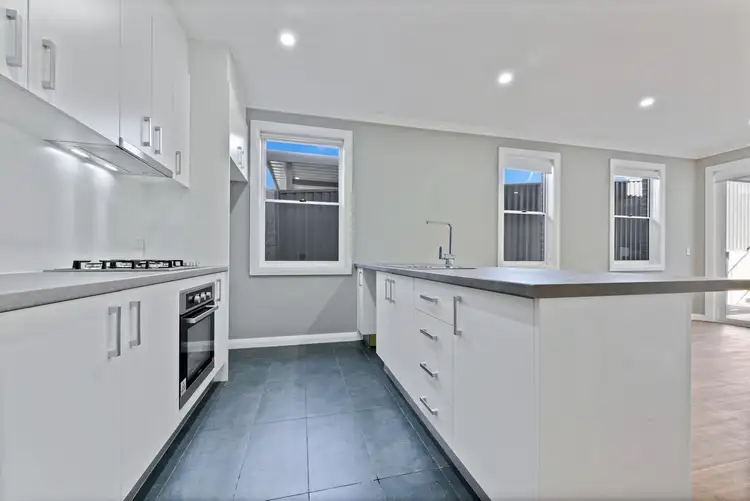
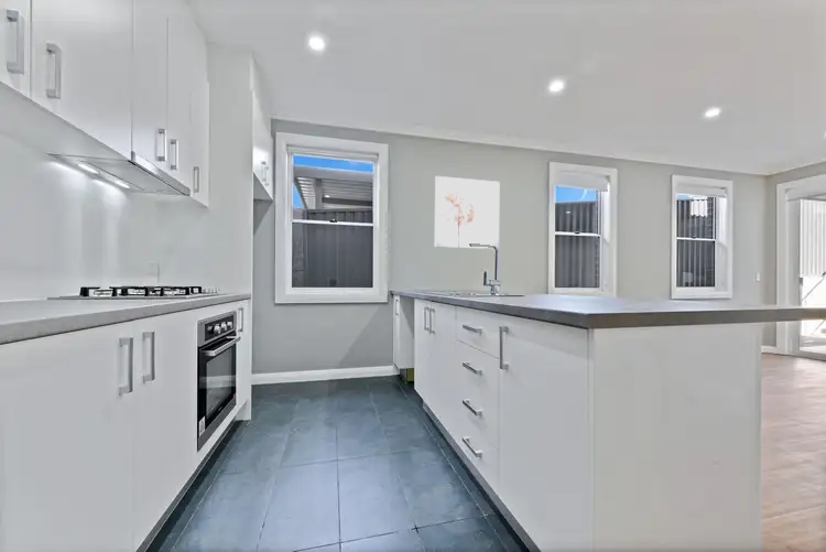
+ wall art [434,175,500,250]
